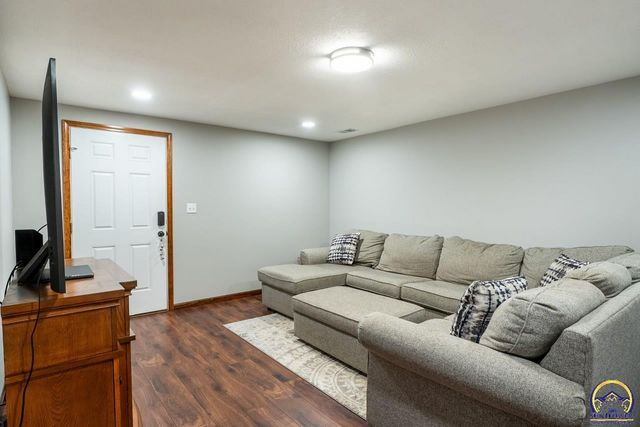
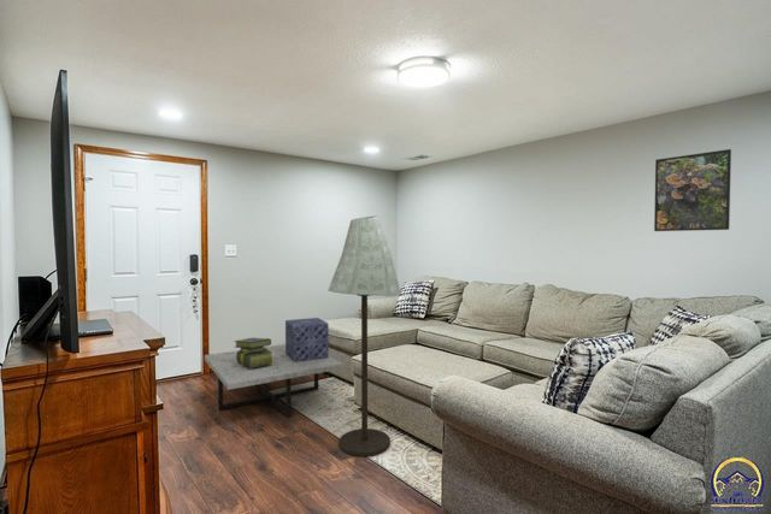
+ decorative box [284,317,330,362]
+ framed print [653,148,732,232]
+ coffee table [204,343,345,418]
+ stack of books [233,336,273,368]
+ floor lamp [326,215,402,457]
